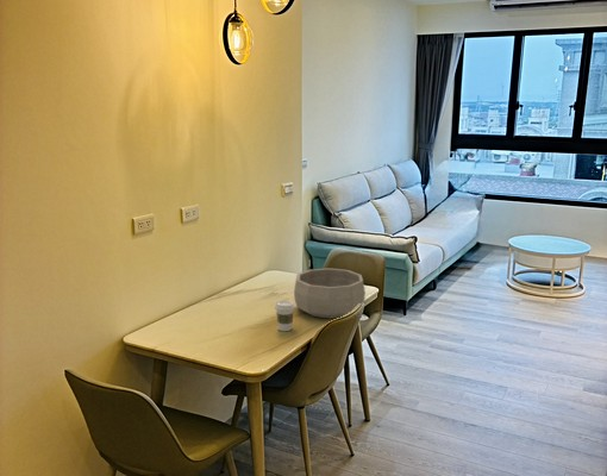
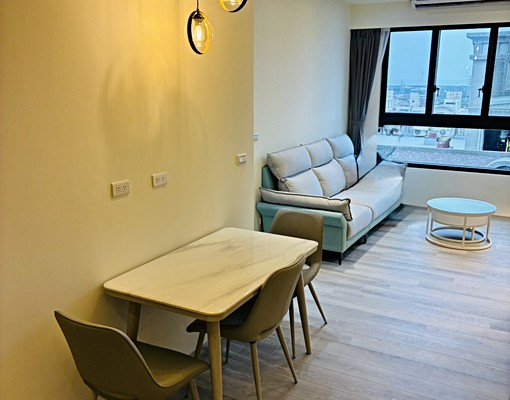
- decorative bowl [293,267,367,320]
- coffee cup [274,299,296,332]
